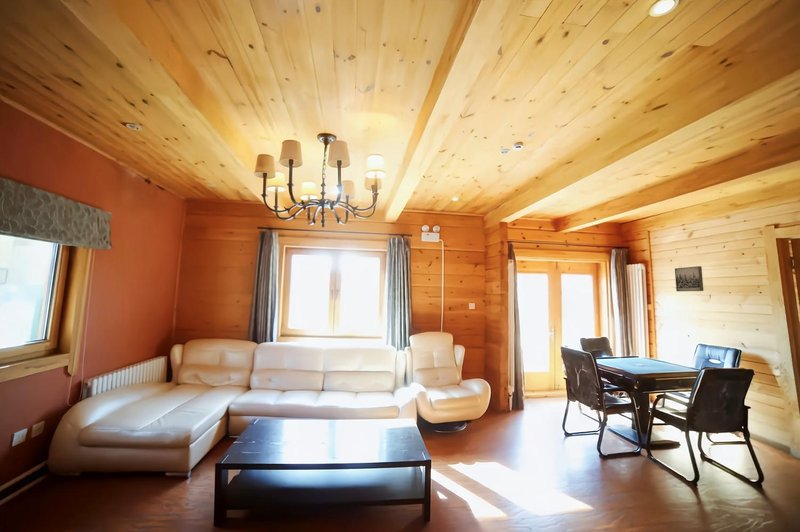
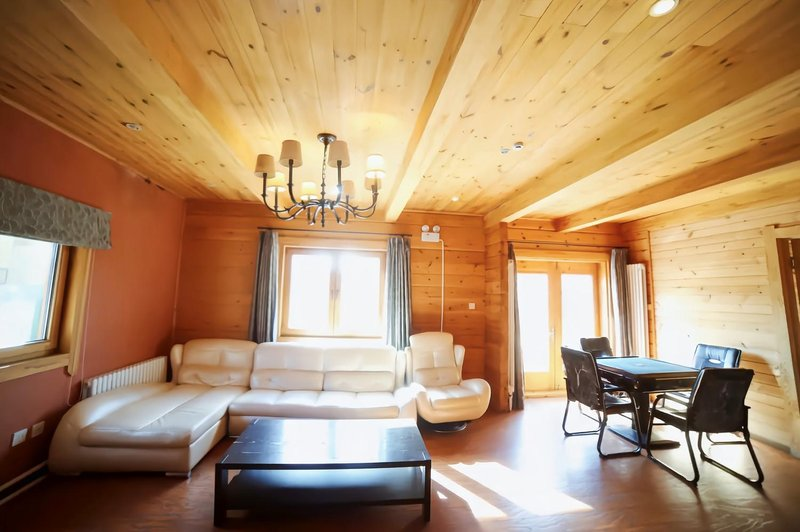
- wall art [674,265,704,292]
